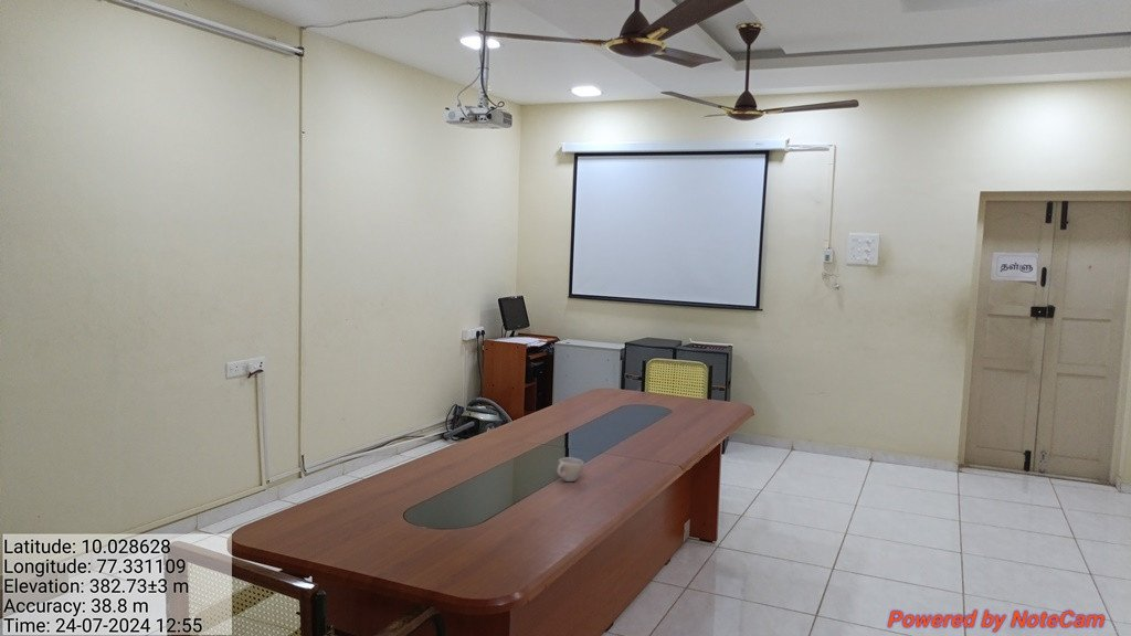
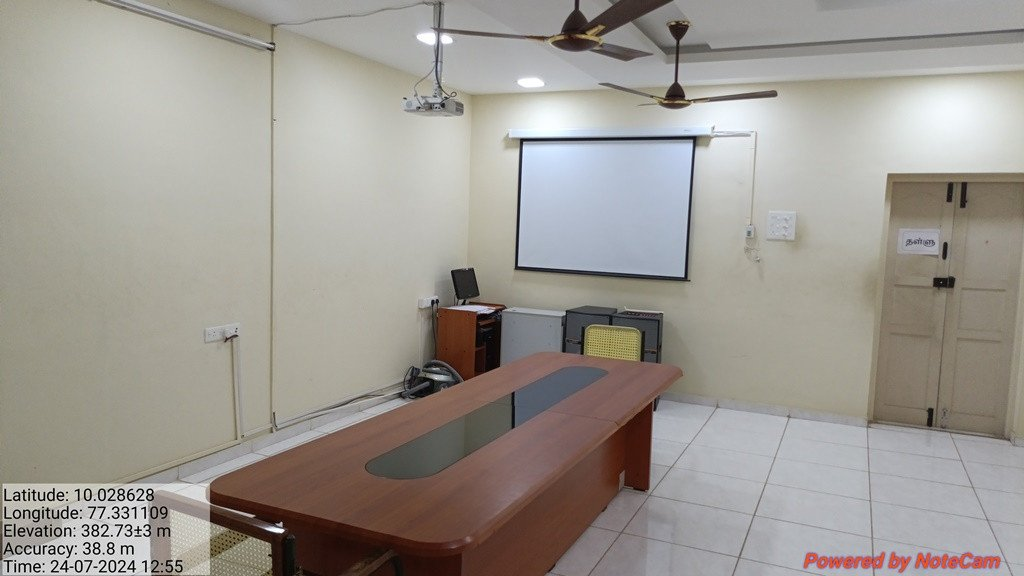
- cup [556,456,585,483]
